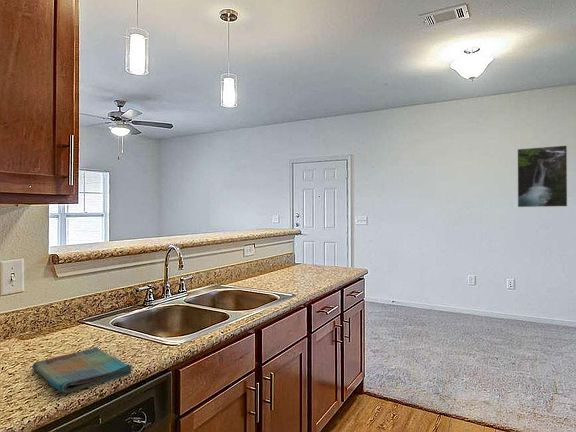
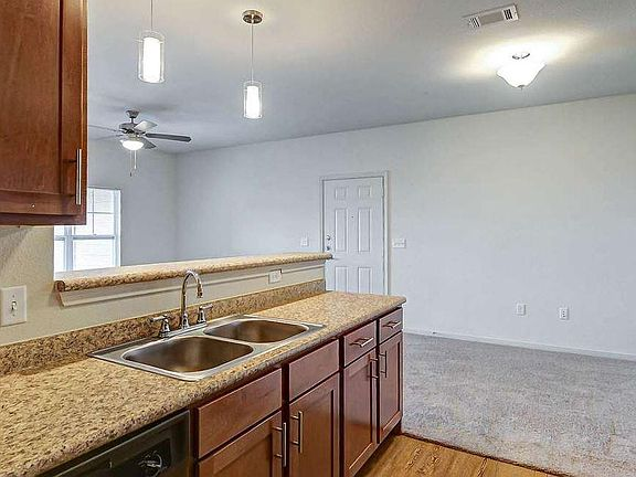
- dish towel [31,346,134,394]
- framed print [516,144,568,208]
